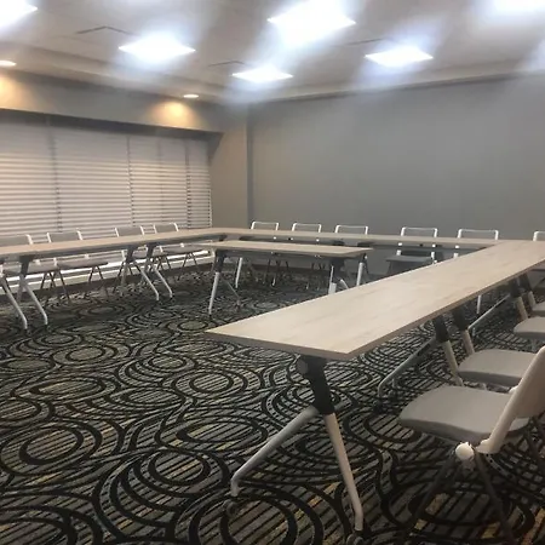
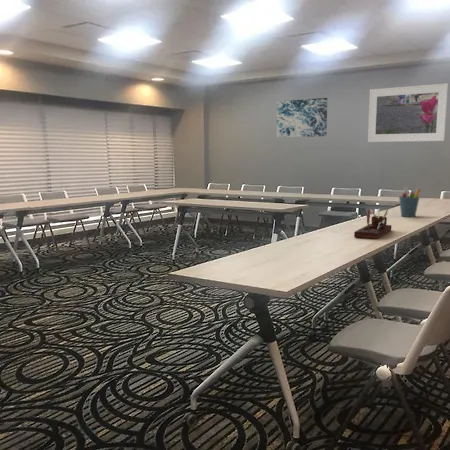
+ wall art [276,97,328,138]
+ desk organizer [353,207,392,240]
+ pen holder [398,185,421,218]
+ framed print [367,82,449,143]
